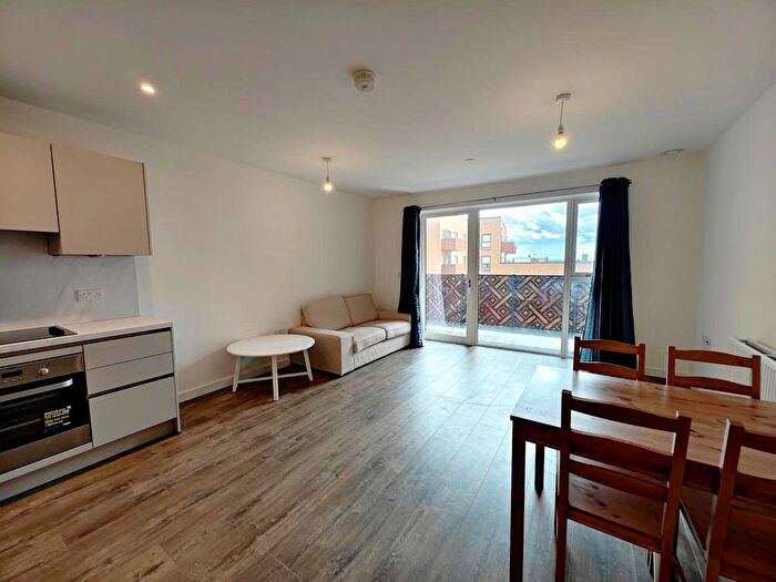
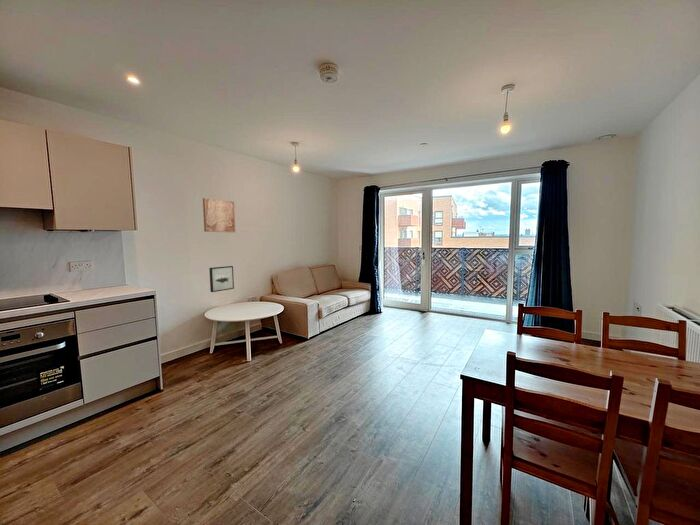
+ wall art [208,265,235,293]
+ wall art [202,197,236,233]
